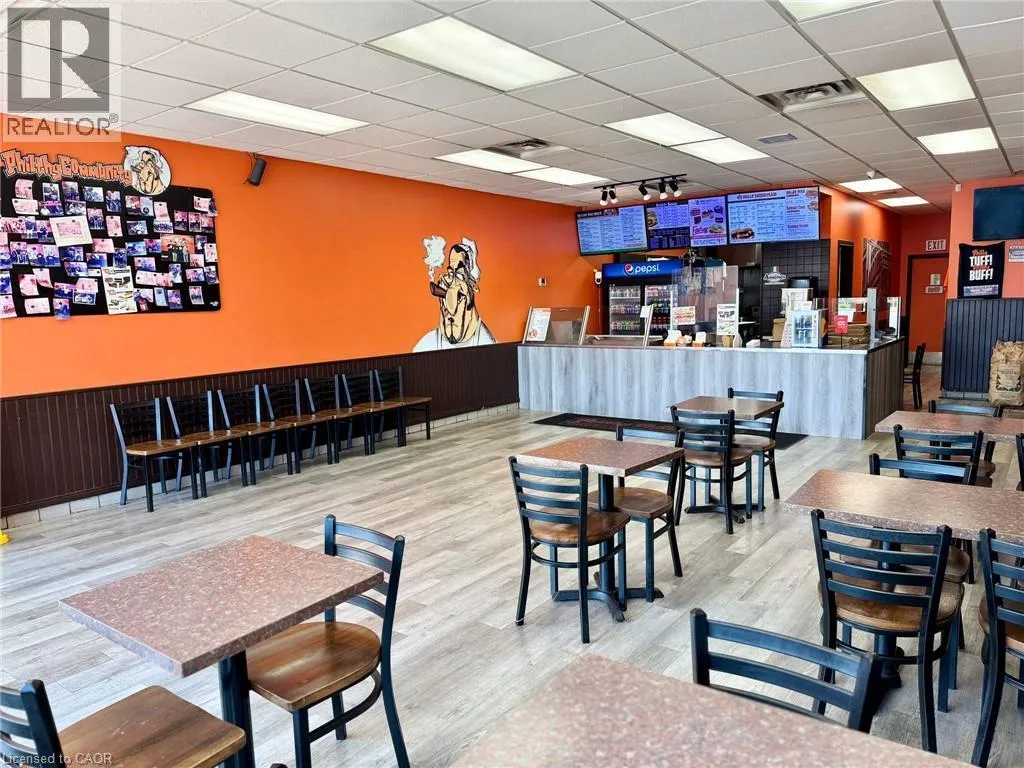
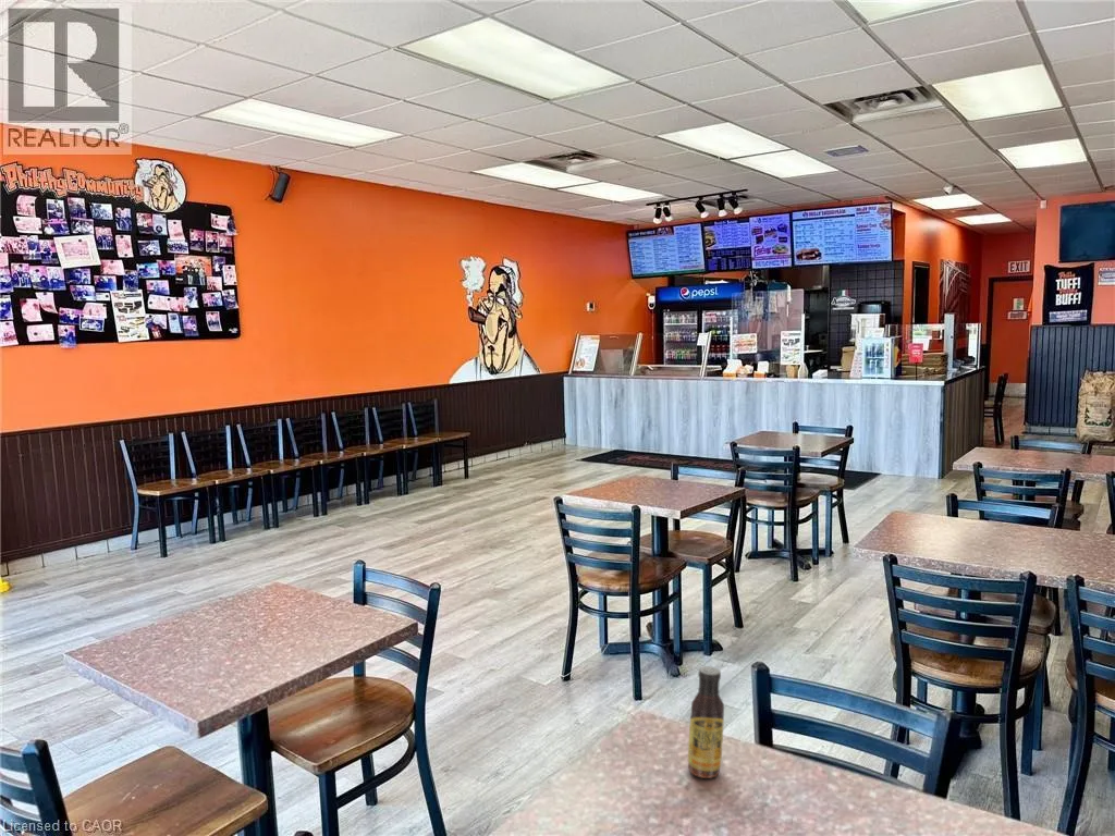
+ sauce bottle [687,665,725,779]
